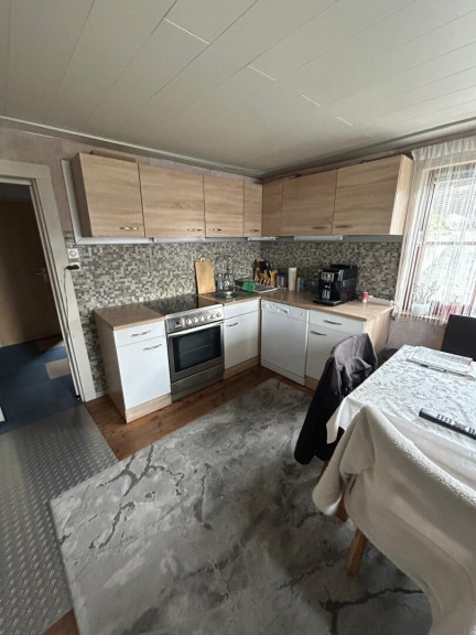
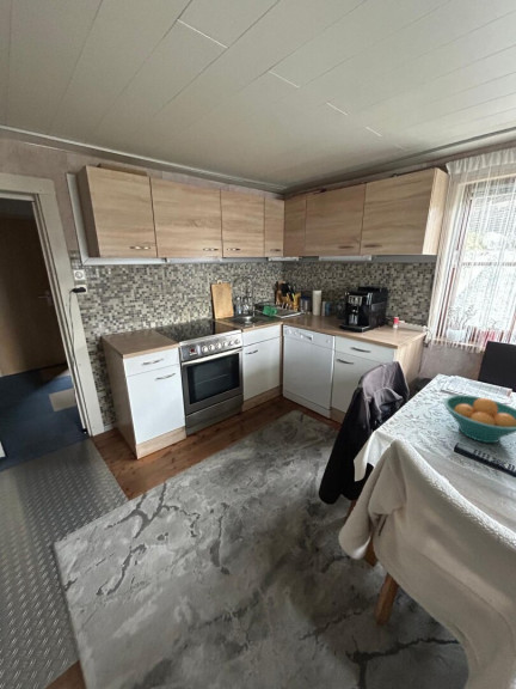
+ fruit bowl [442,394,516,444]
